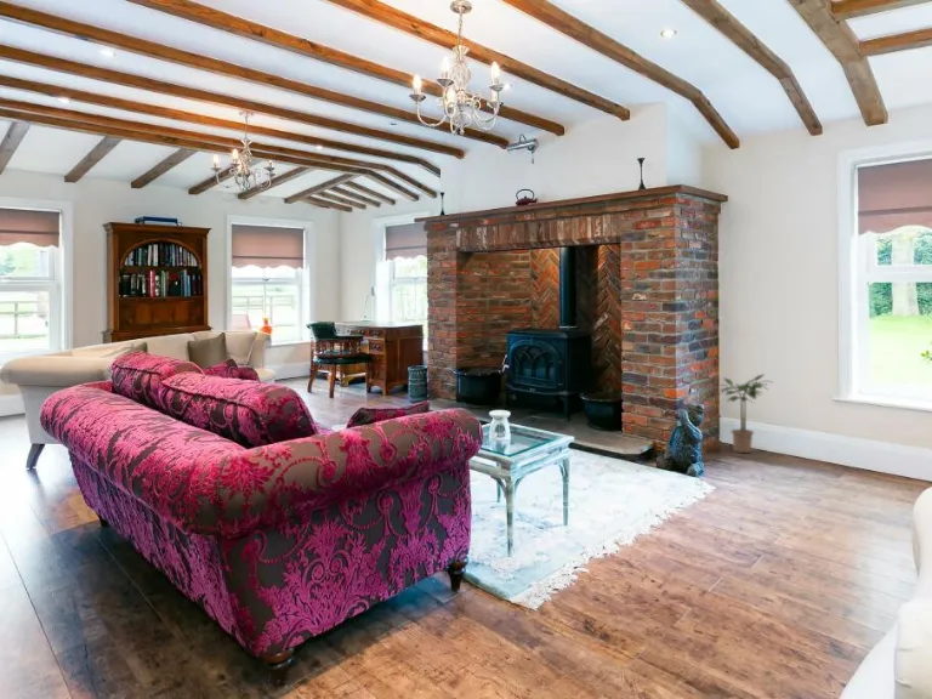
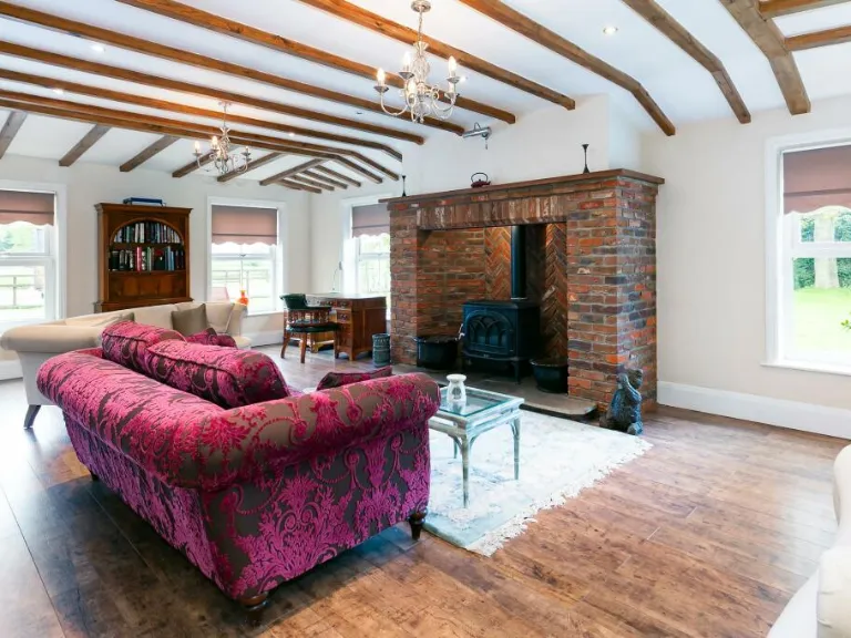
- potted plant [716,373,773,454]
